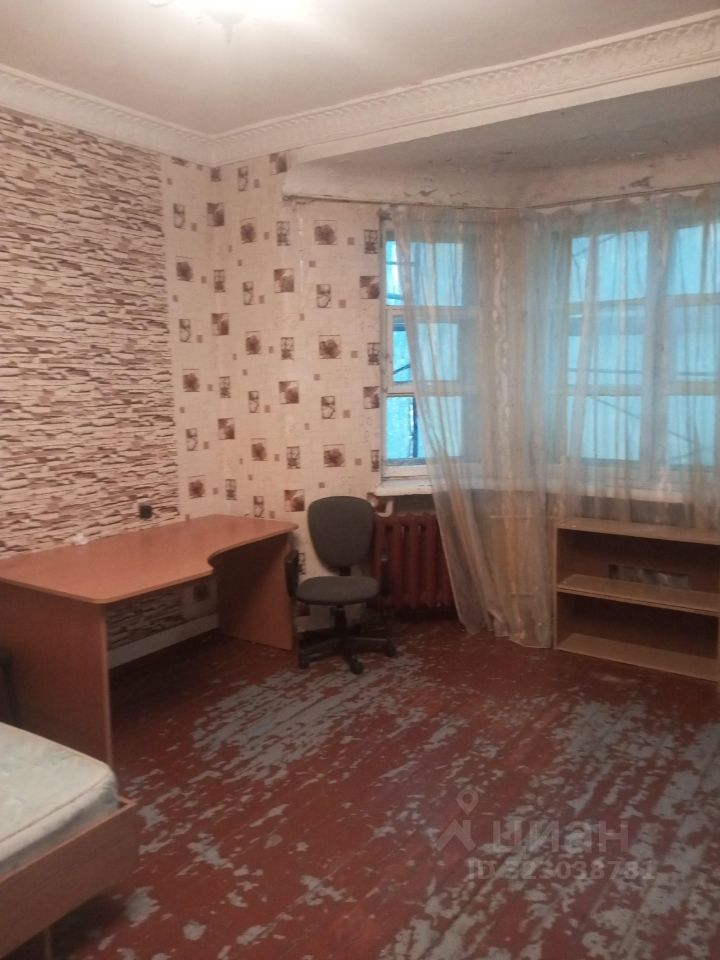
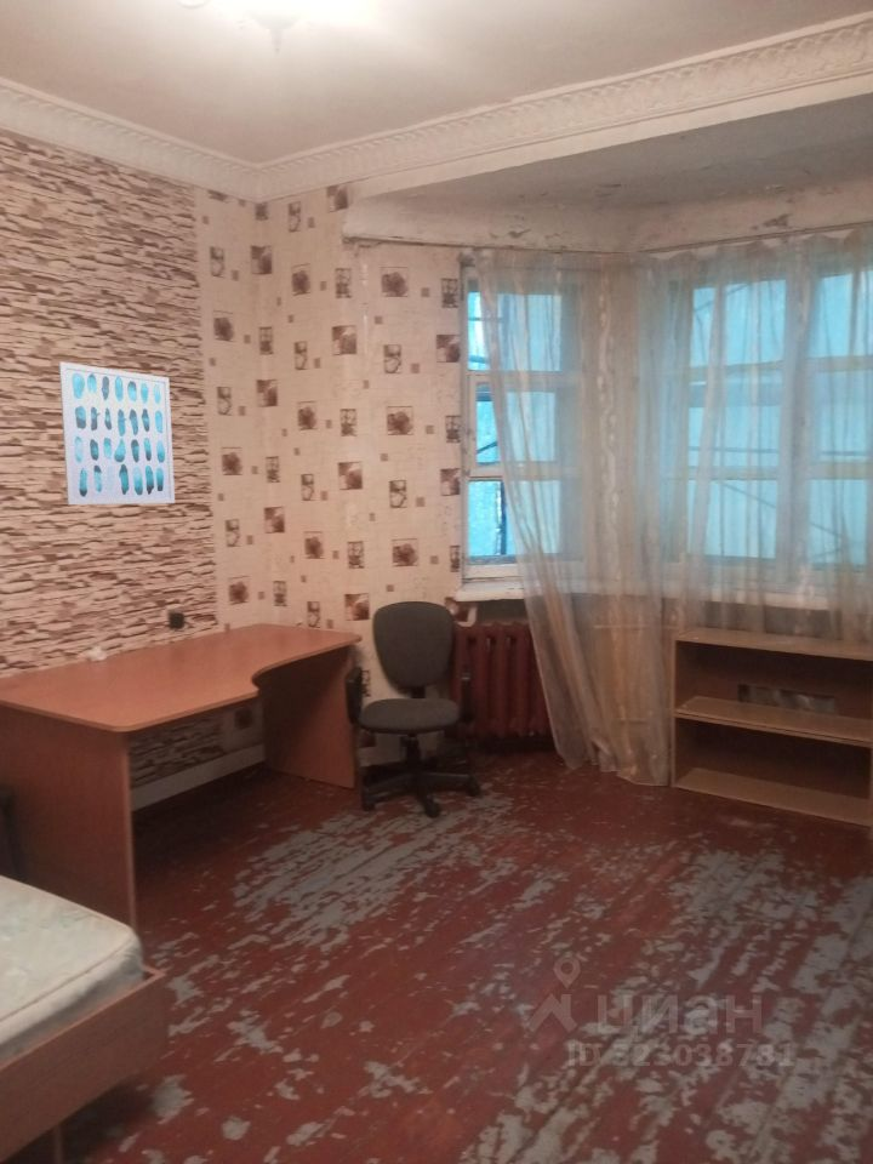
+ wall art [58,360,176,506]
